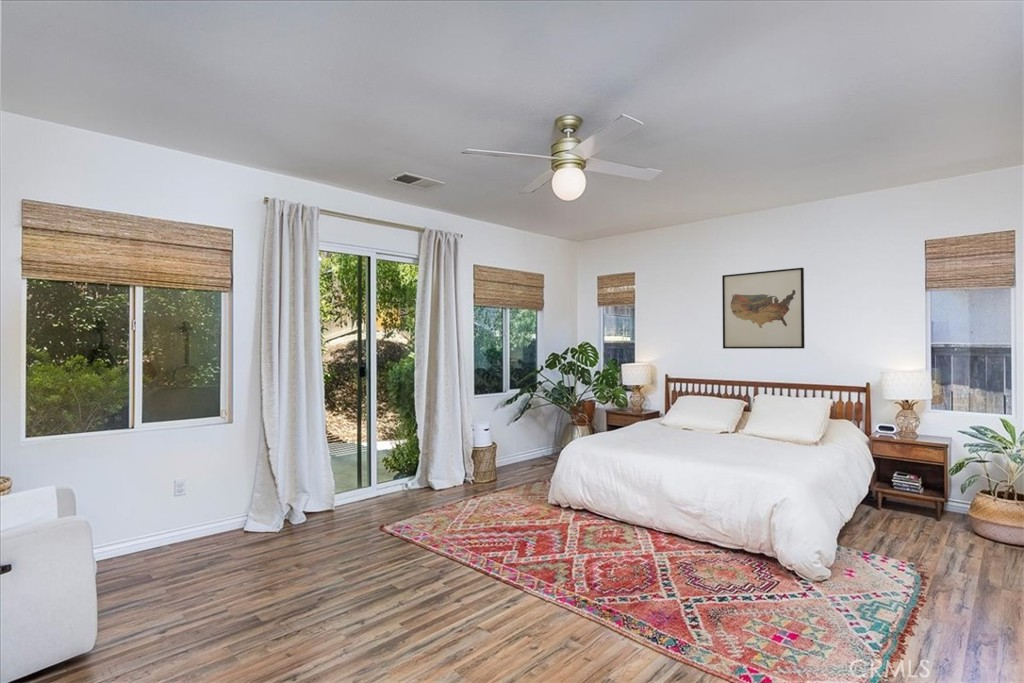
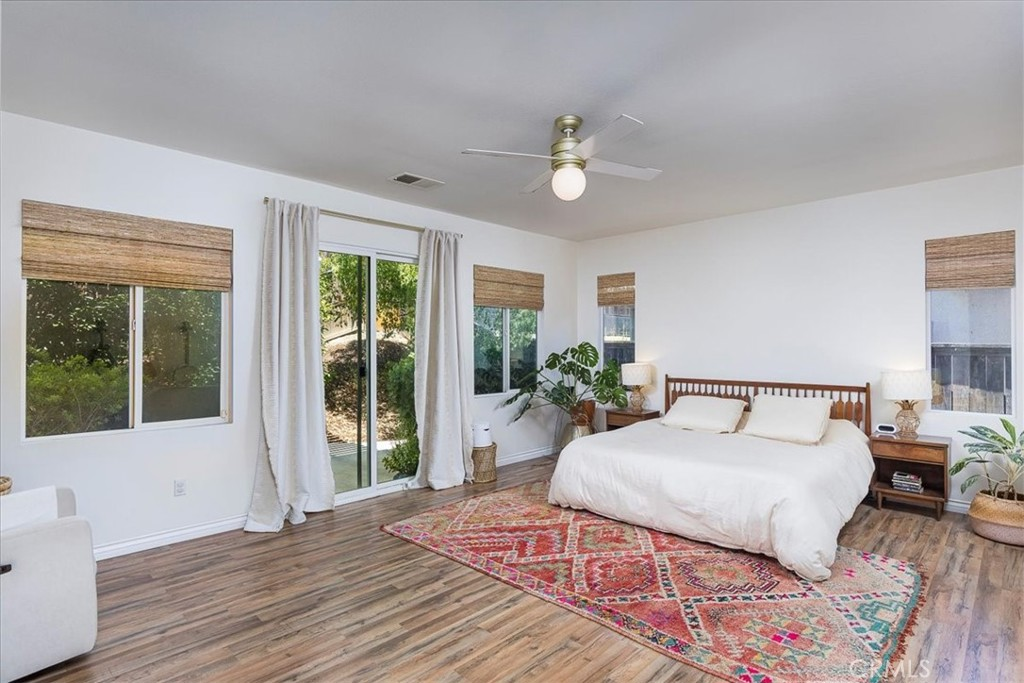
- wall art [721,267,806,350]
